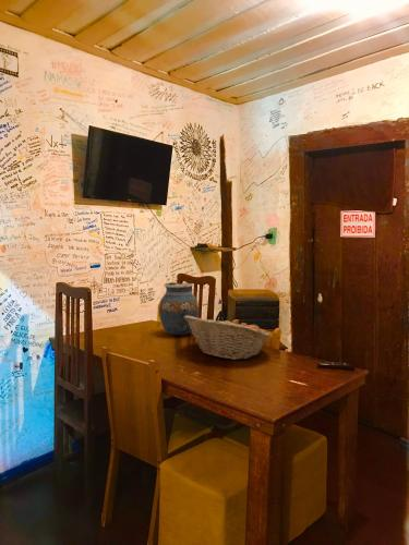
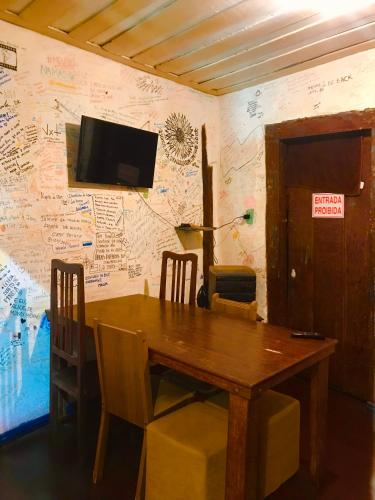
- vase [158,281,201,336]
- fruit basket [184,315,272,361]
